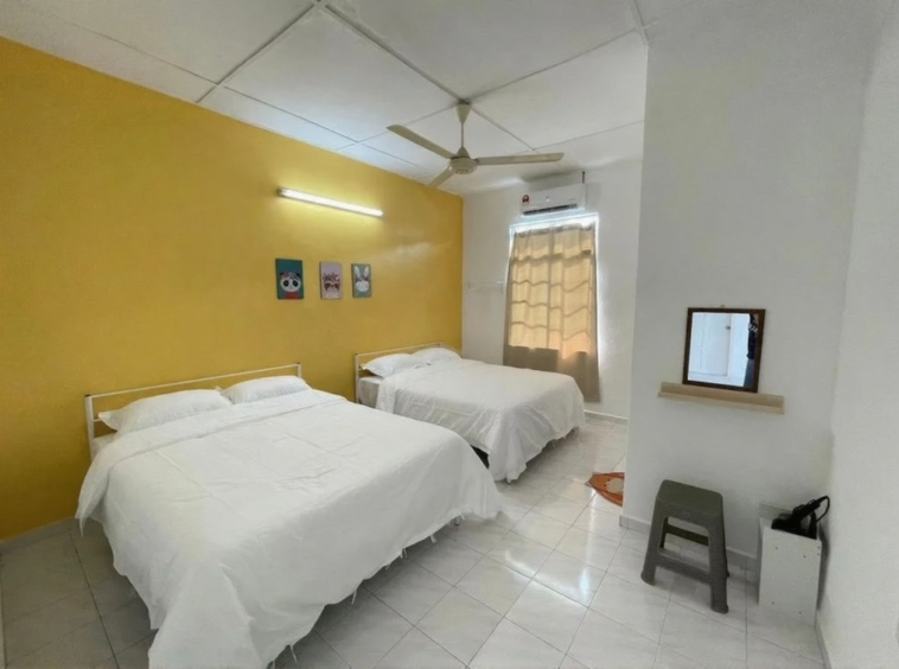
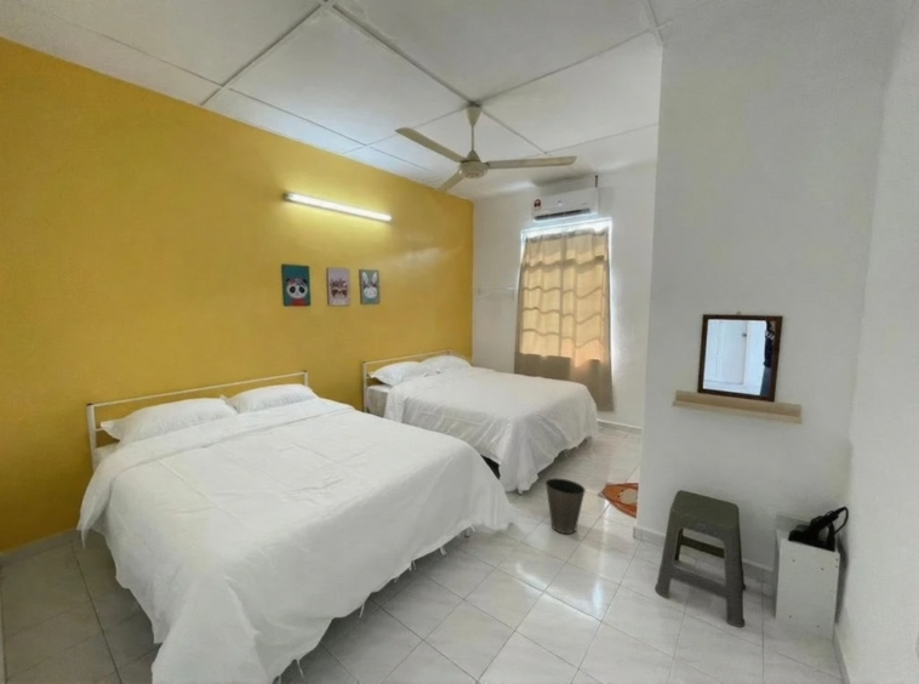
+ waste basket [544,477,587,535]
